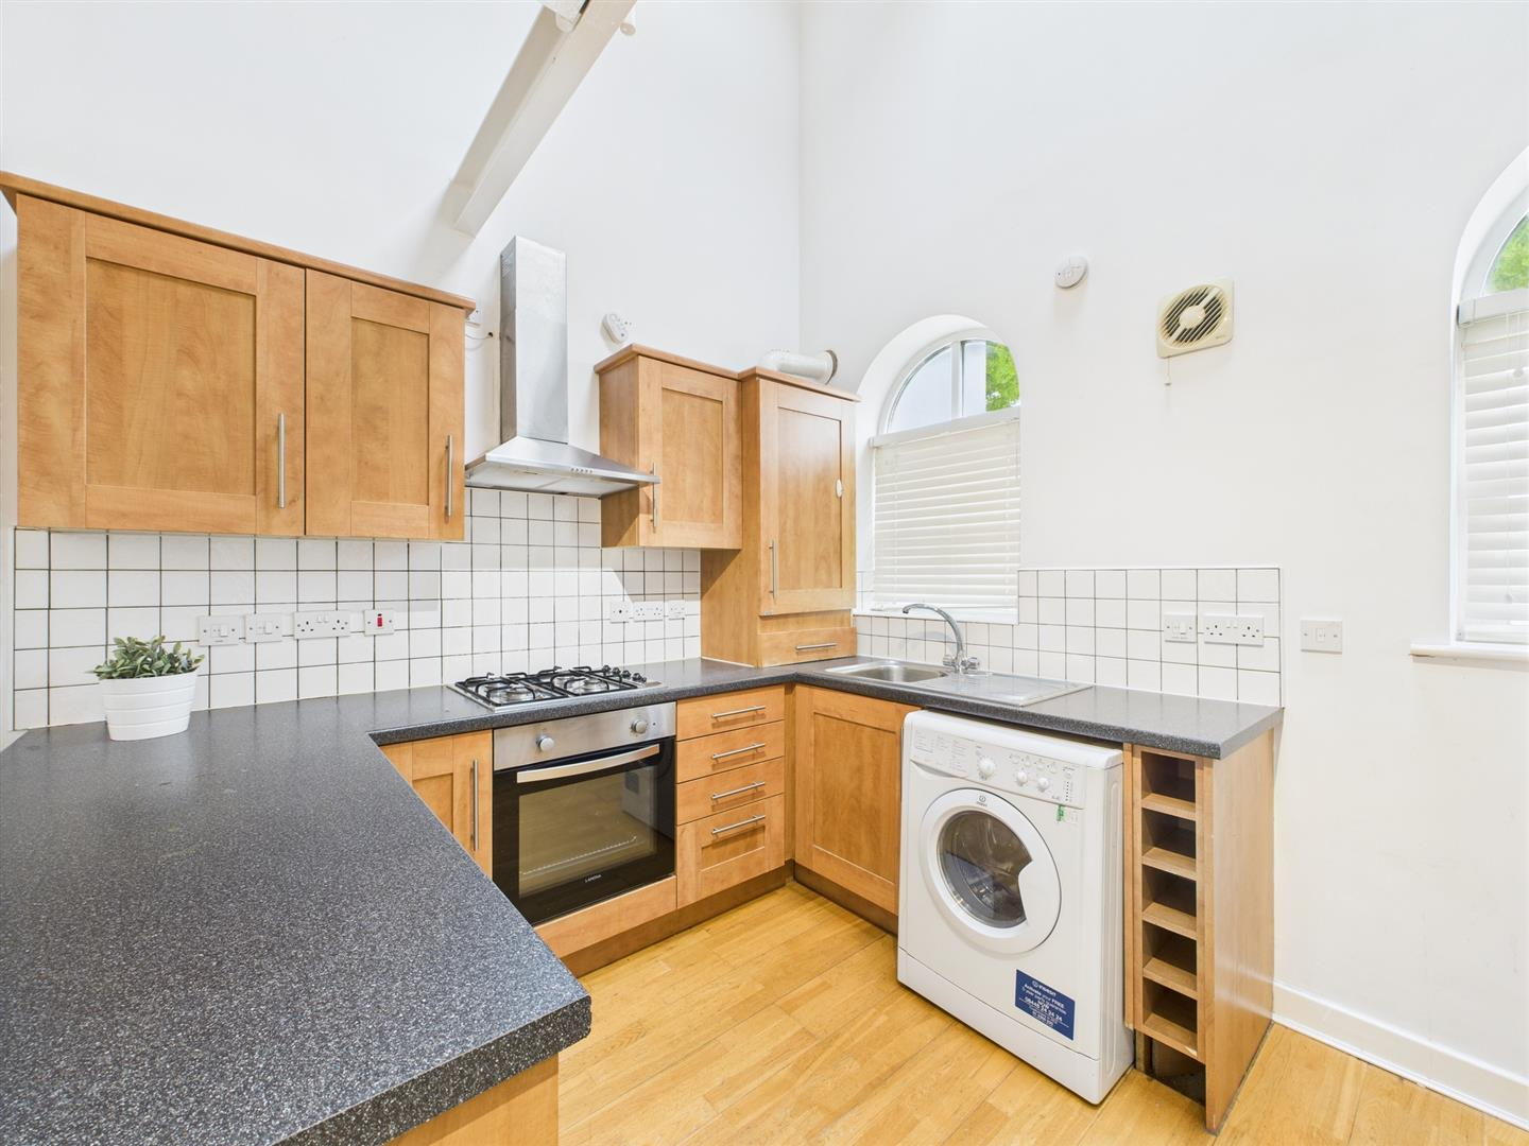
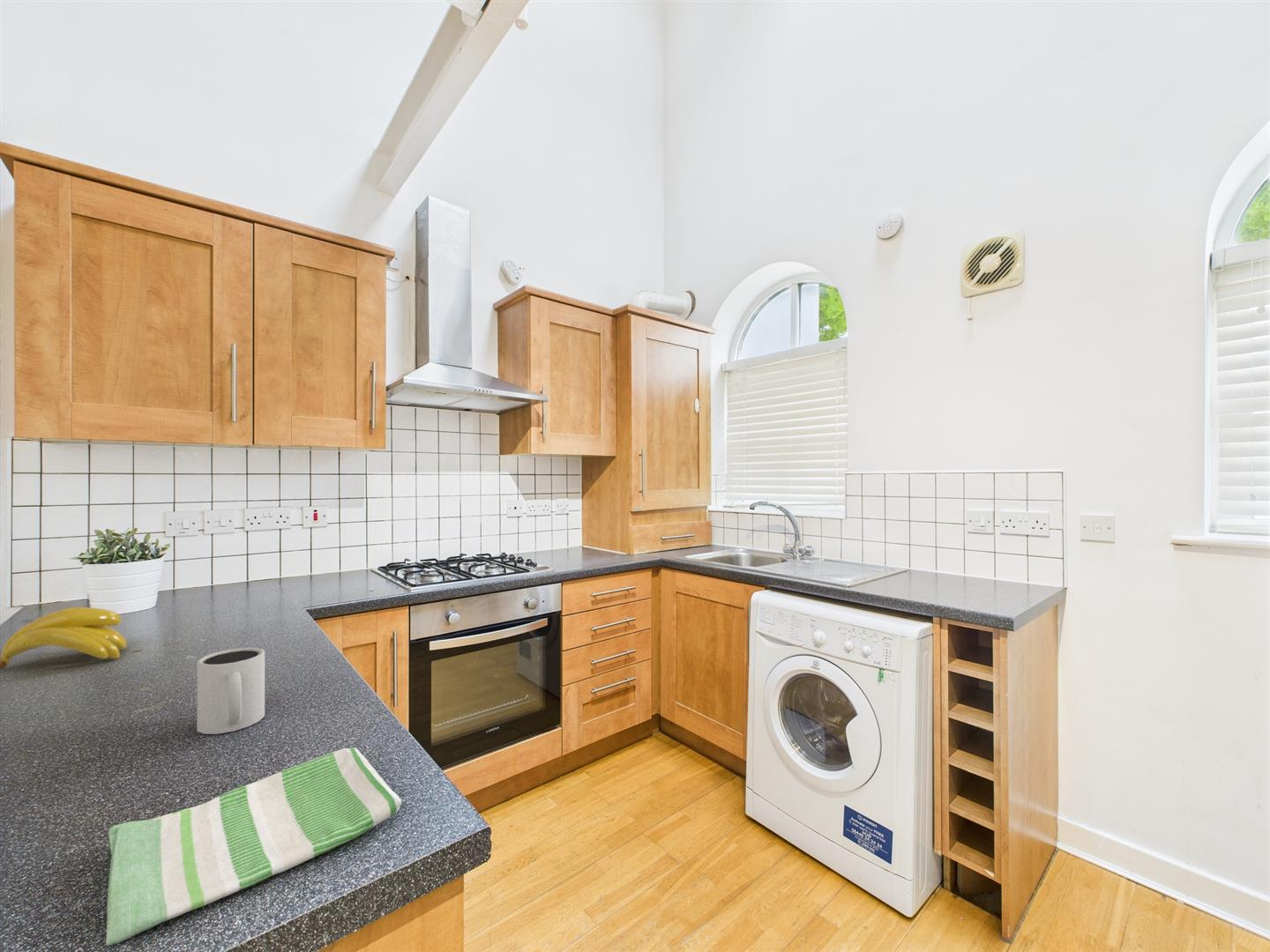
+ mug [196,647,265,735]
+ dish towel [105,747,403,947]
+ banana [0,606,128,671]
